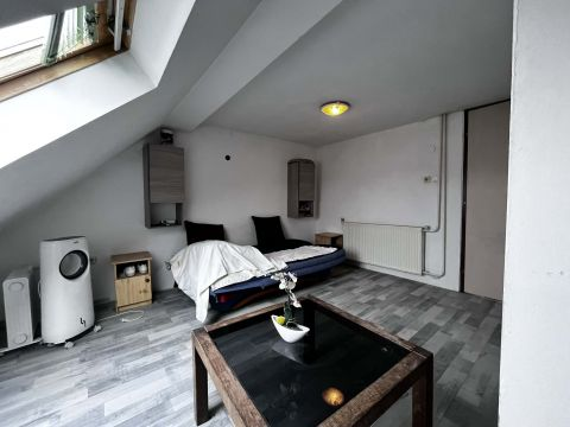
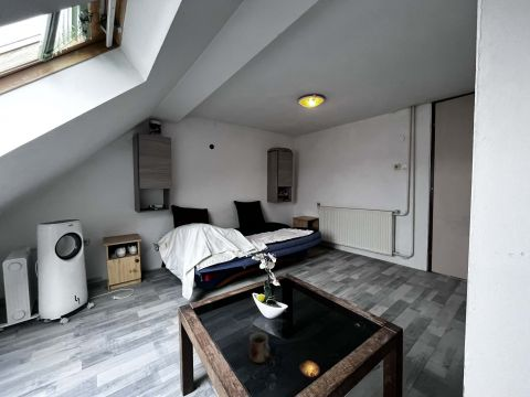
+ mug [248,331,272,364]
